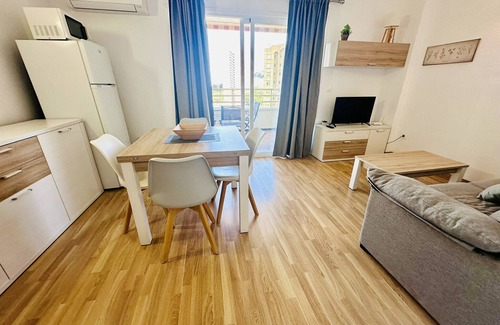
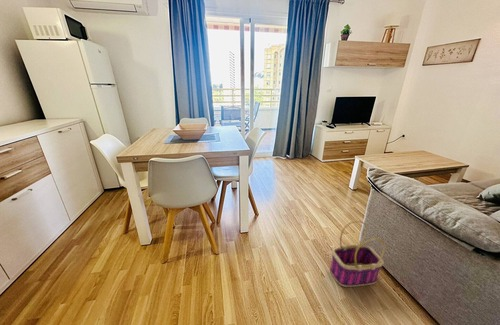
+ basket [329,220,386,288]
